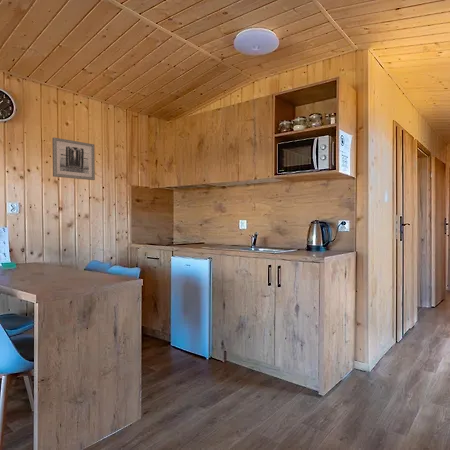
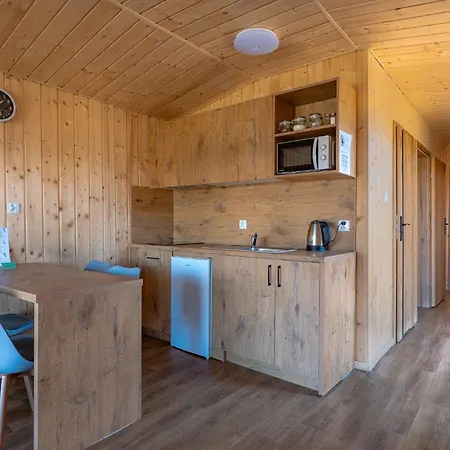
- wall art [51,137,96,181]
